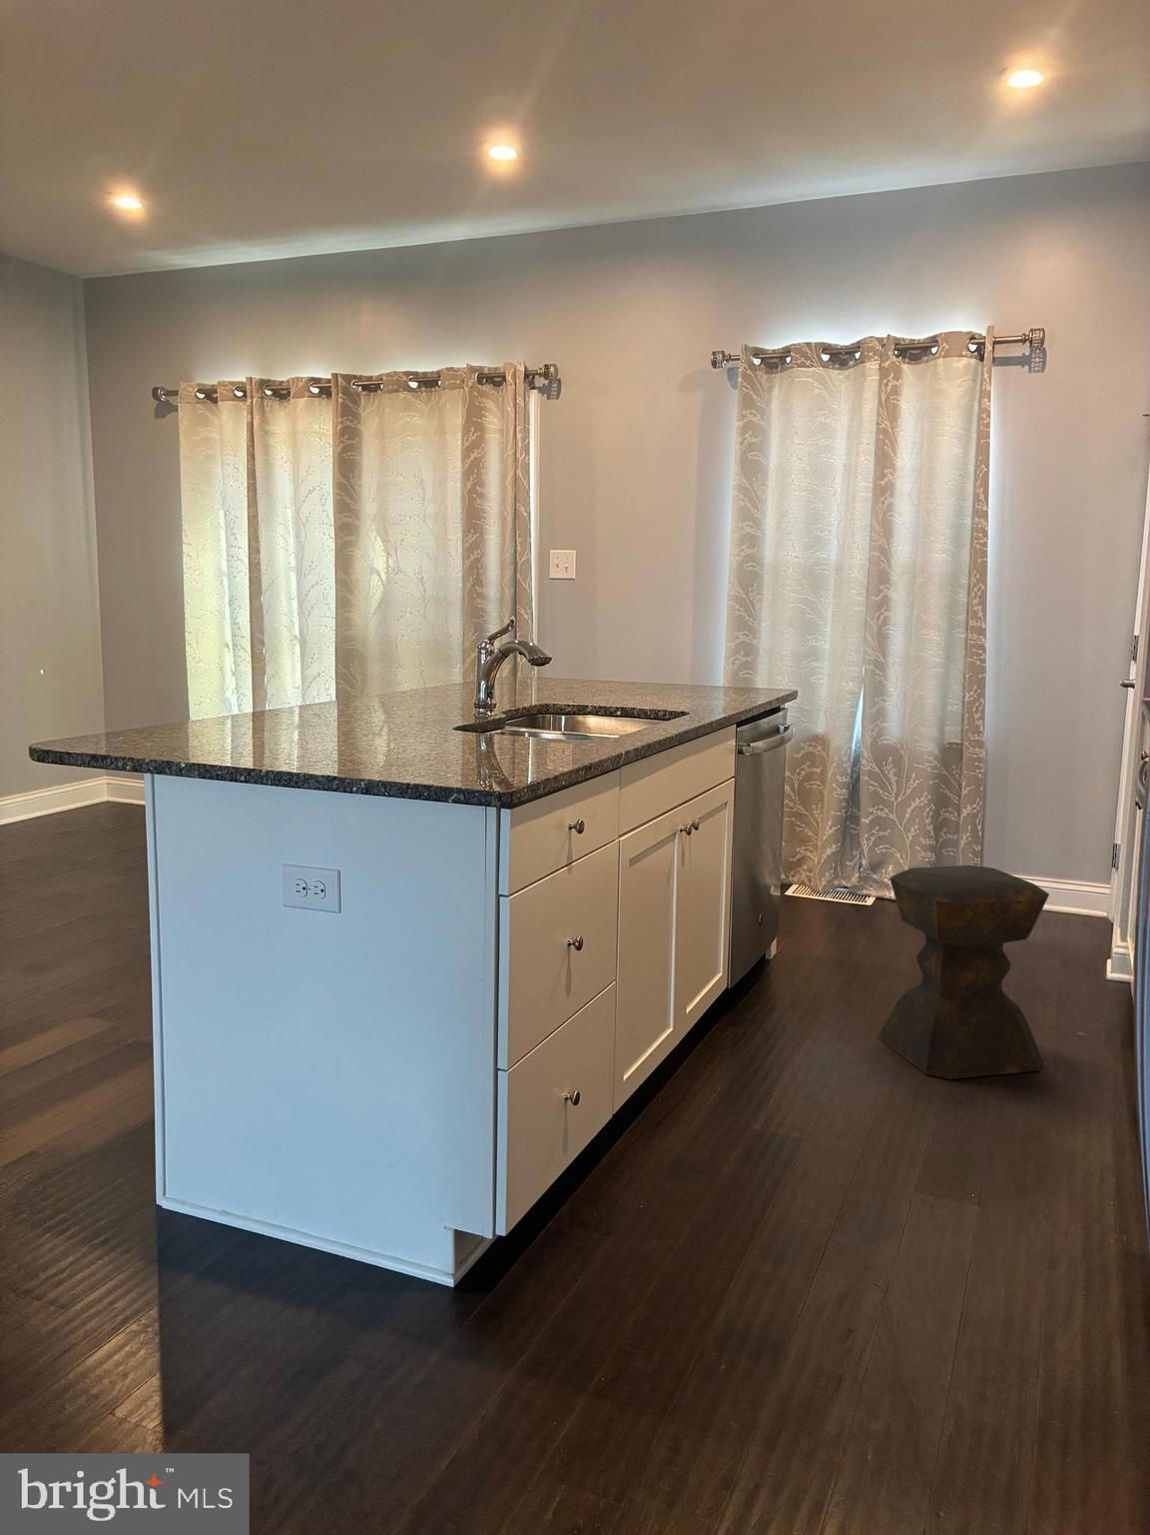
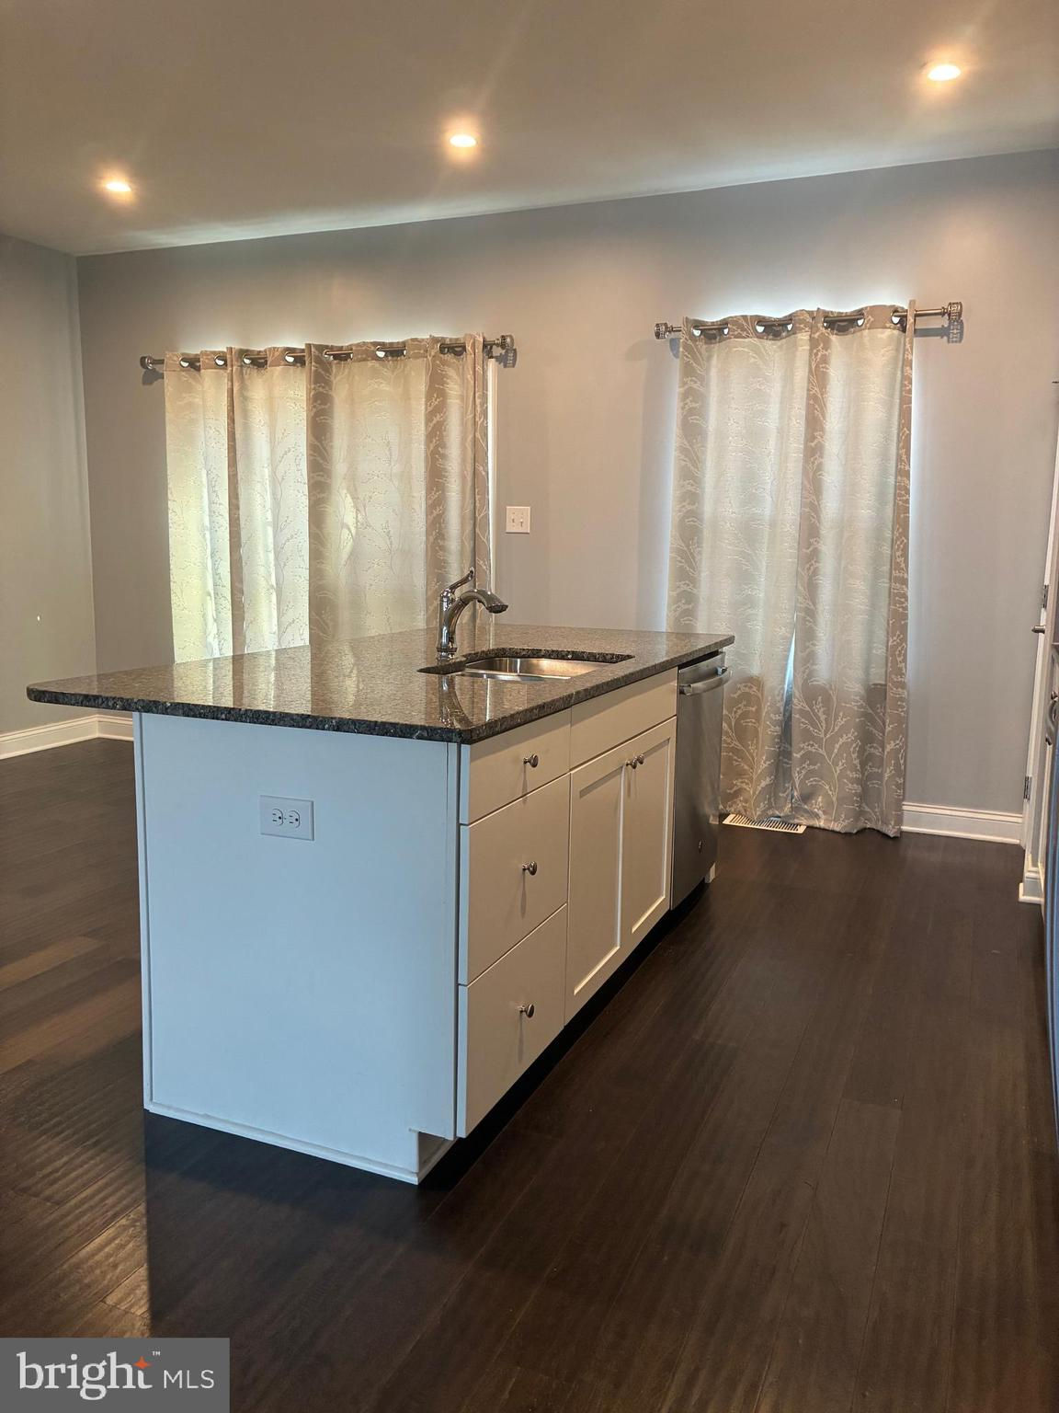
- stool [877,864,1050,1081]
